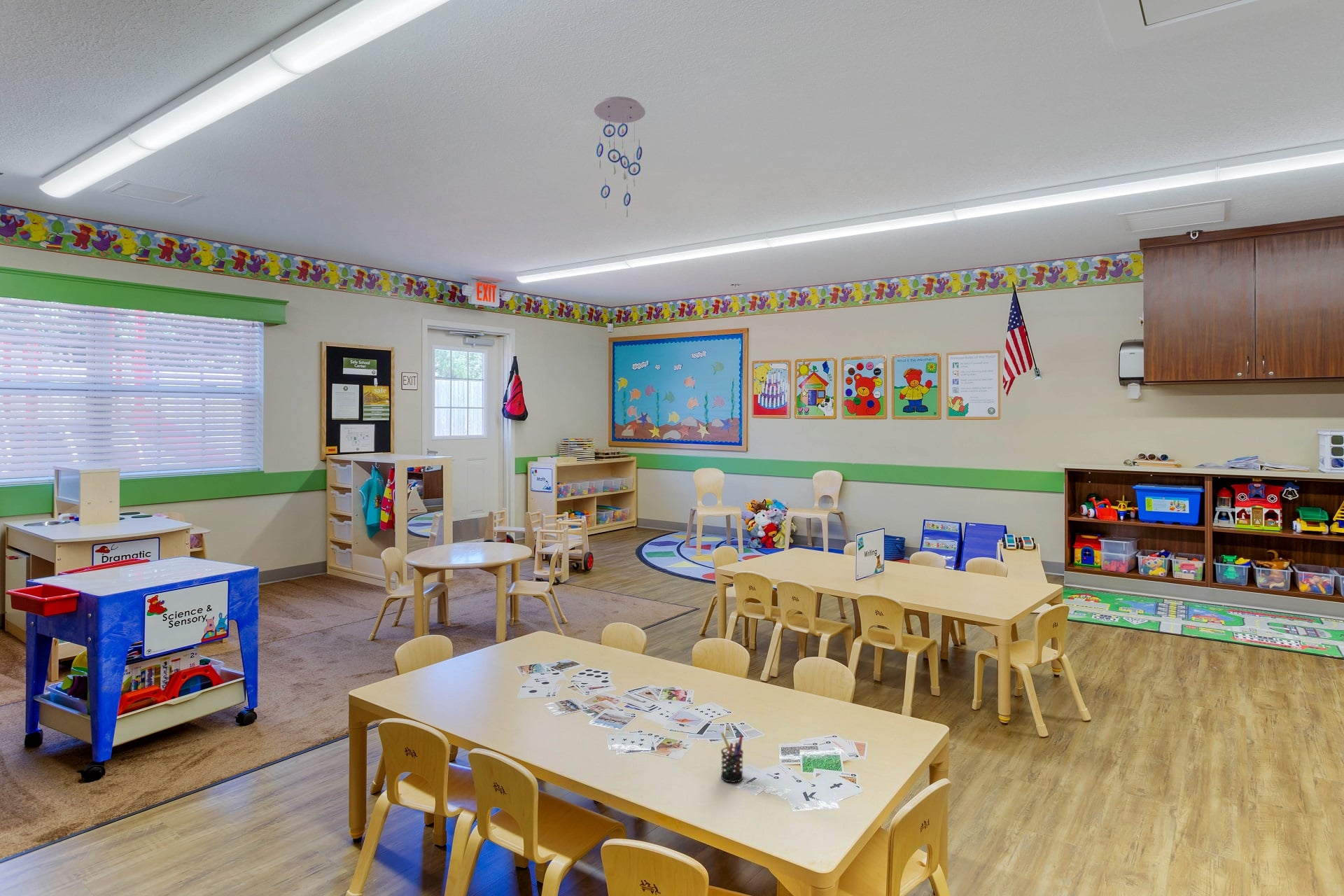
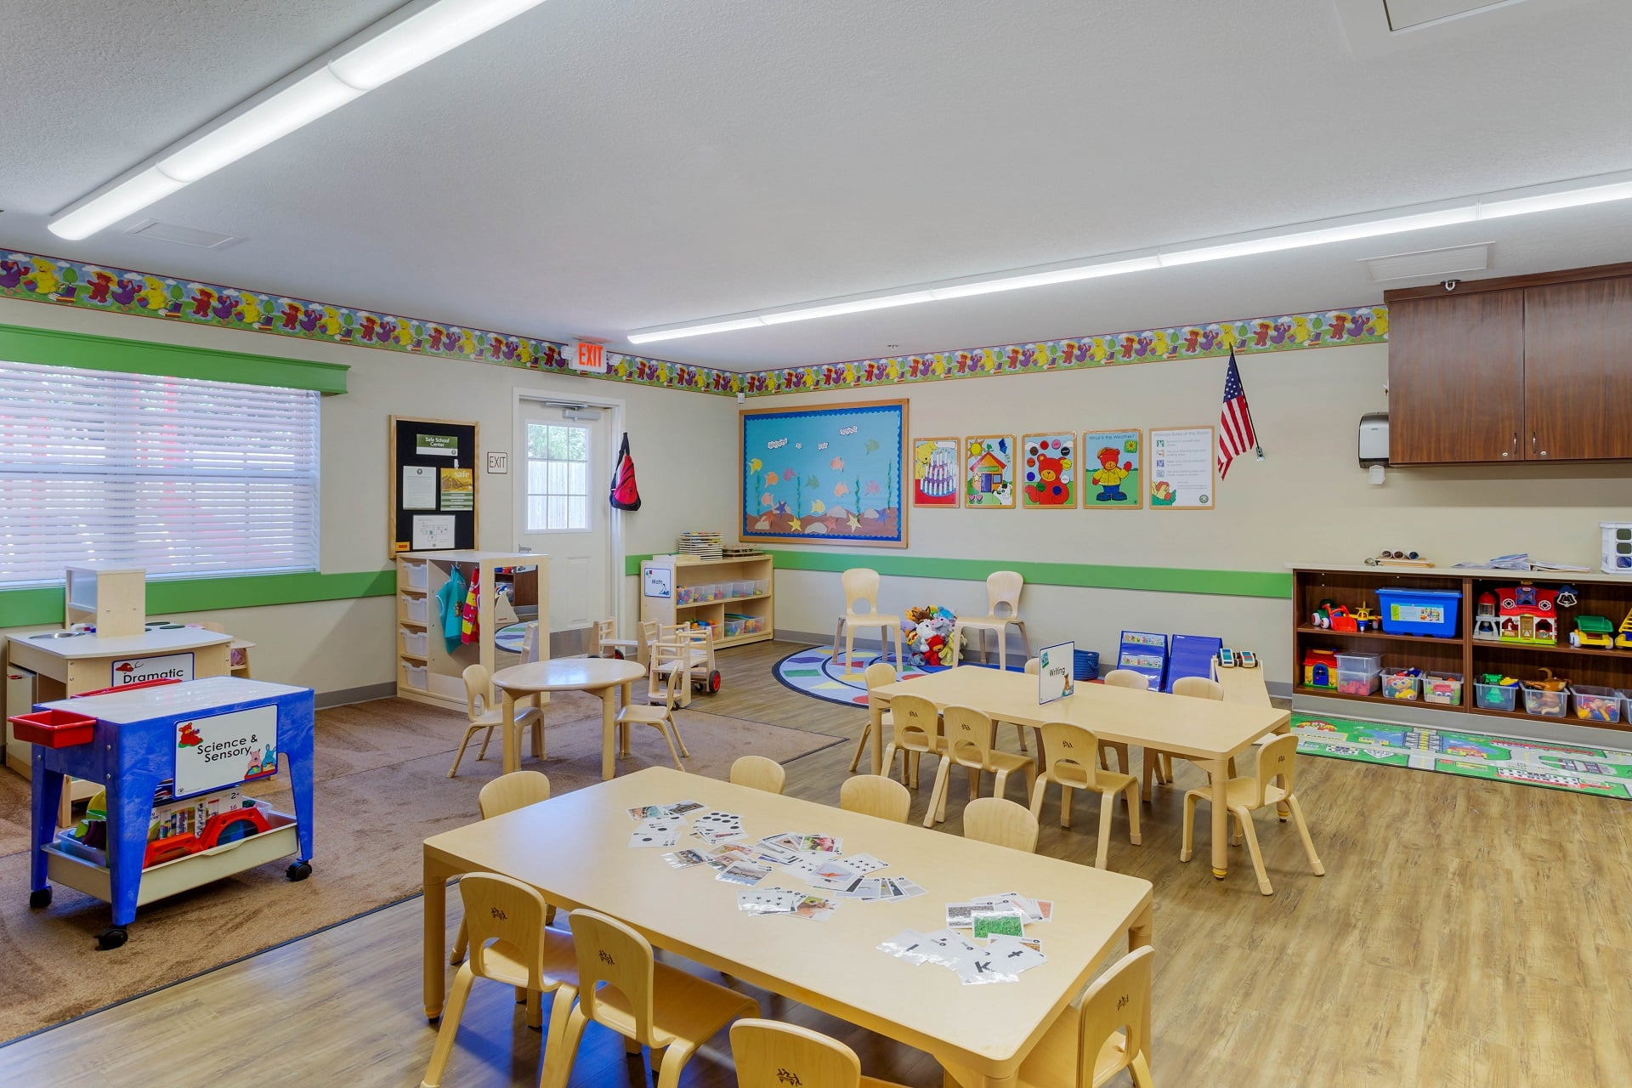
- pen holder [720,731,744,783]
- ceiling mobile [594,96,646,218]
